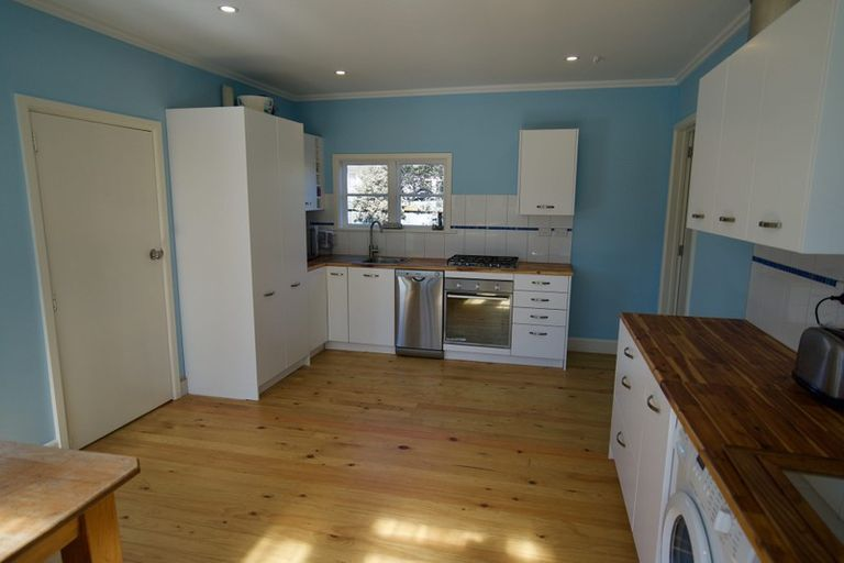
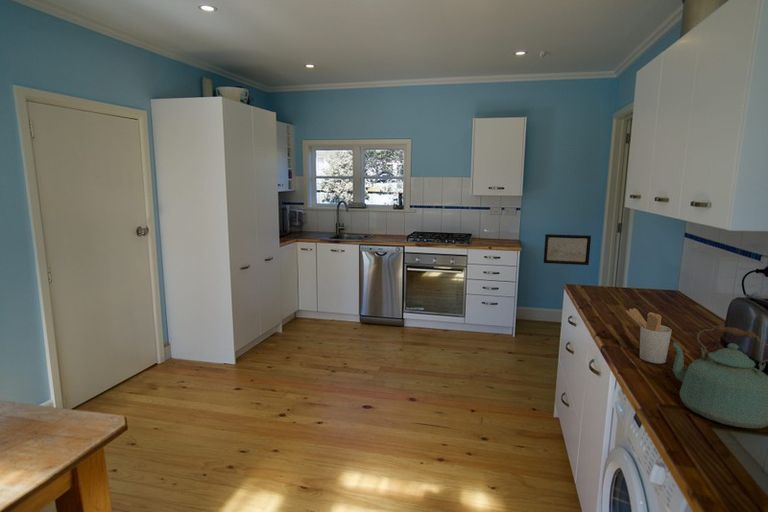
+ kettle [670,324,768,429]
+ utensil holder [625,307,673,364]
+ wall art [543,233,592,266]
